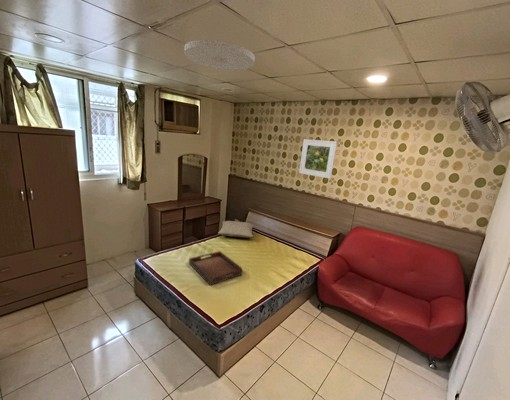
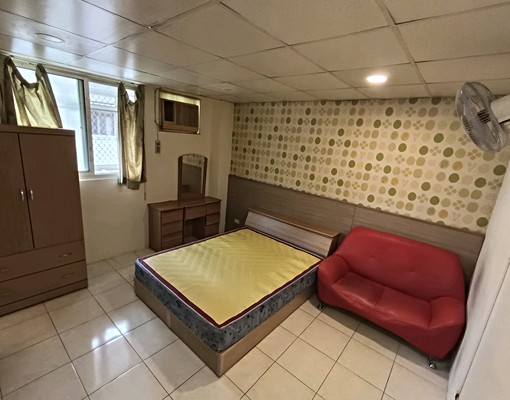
- pillow [217,220,254,238]
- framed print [298,138,338,180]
- serving tray [188,250,243,286]
- ceiling light [183,39,256,71]
